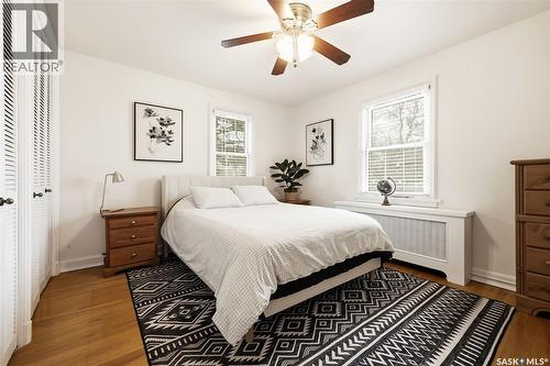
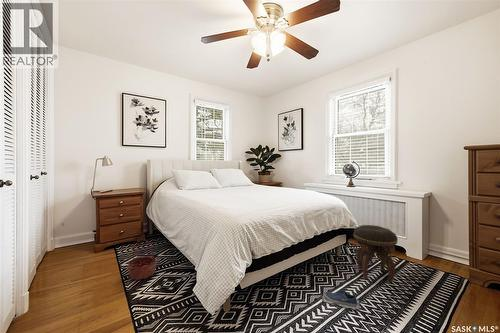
+ shoe [321,289,360,311]
+ basket [126,237,158,281]
+ footstool [353,224,399,283]
